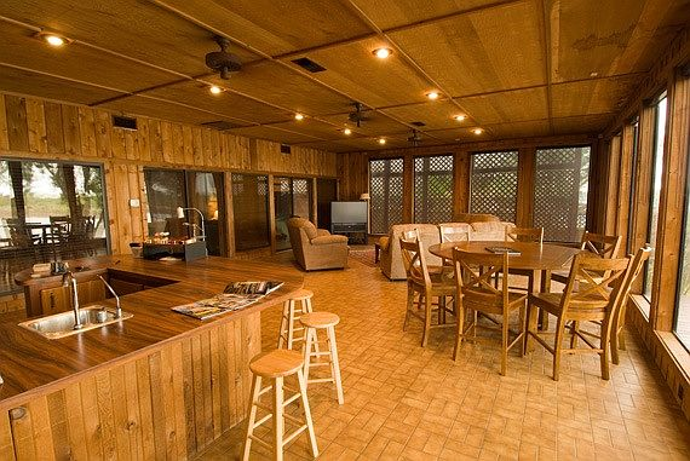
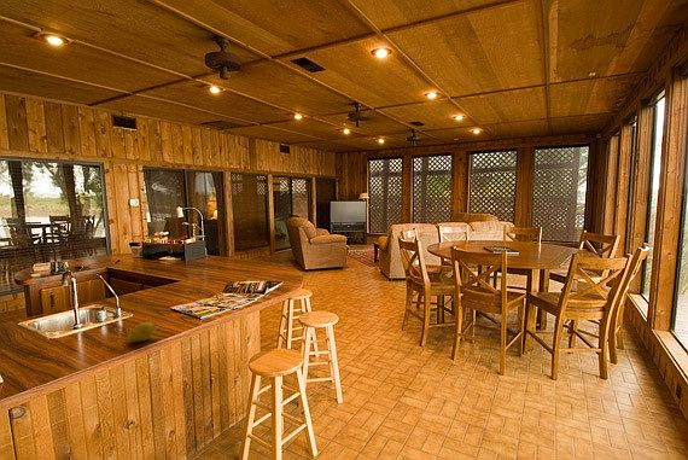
+ fruit [126,321,157,343]
